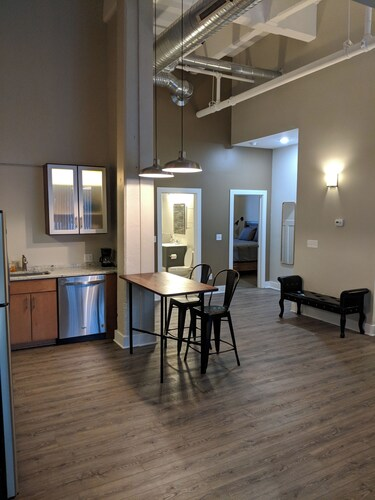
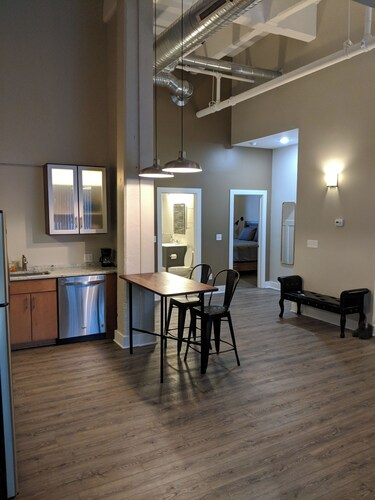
+ boots [351,320,375,340]
